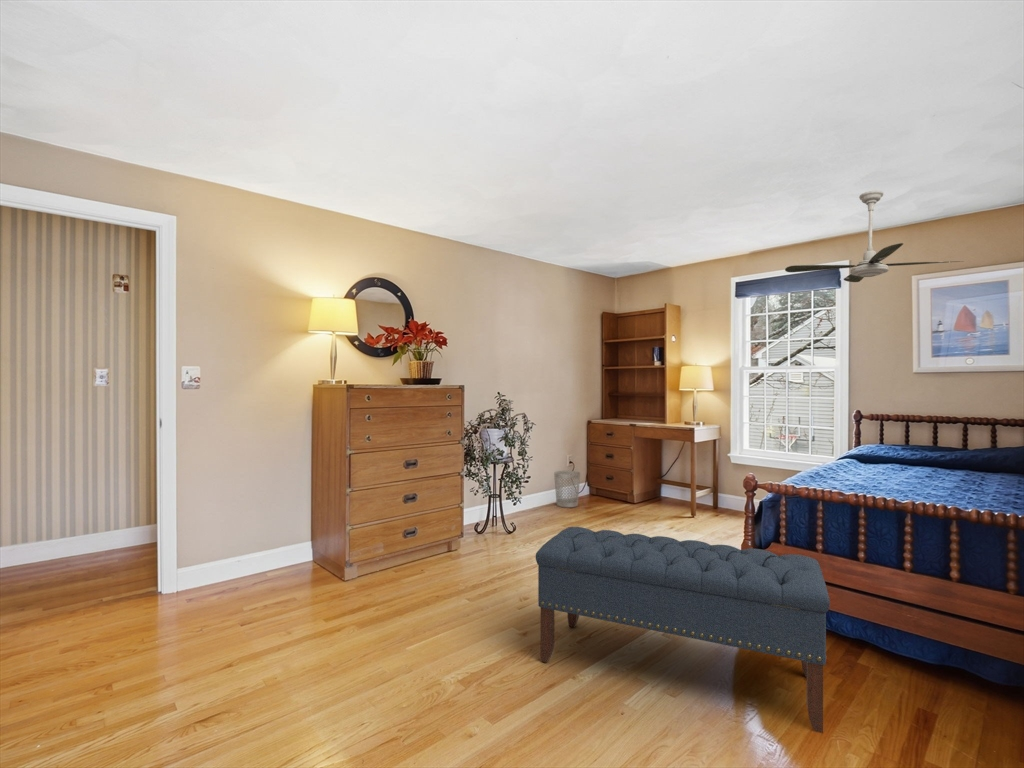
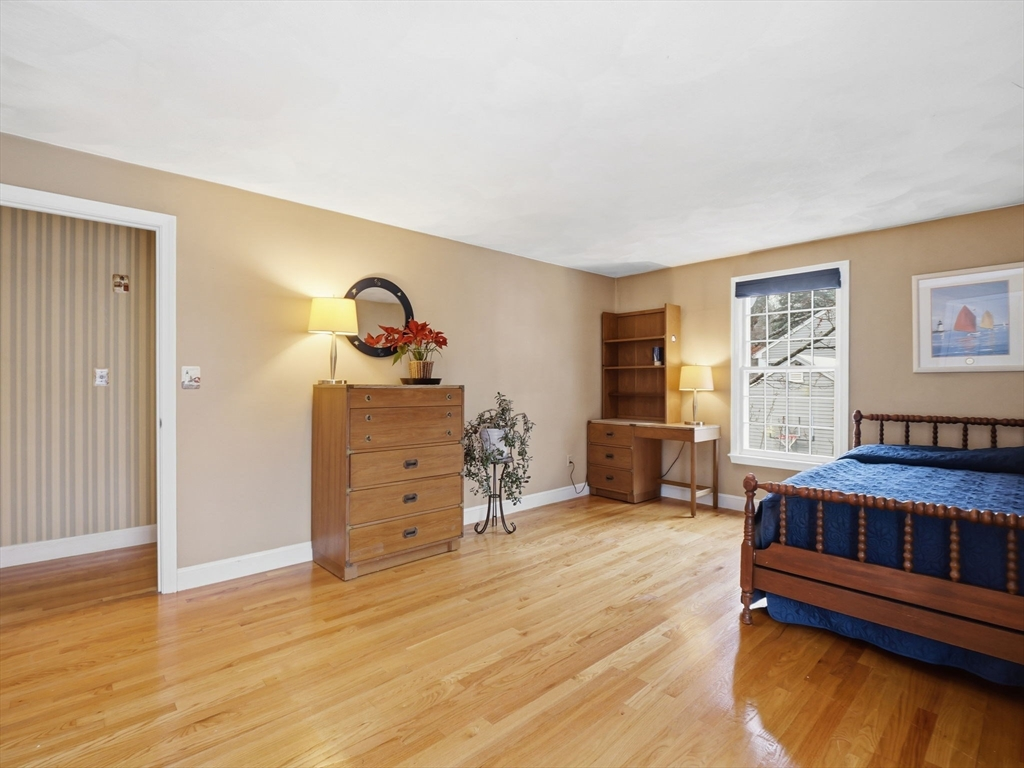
- wastebasket [553,470,581,508]
- bench [535,526,831,734]
- ceiling fan [784,190,965,283]
